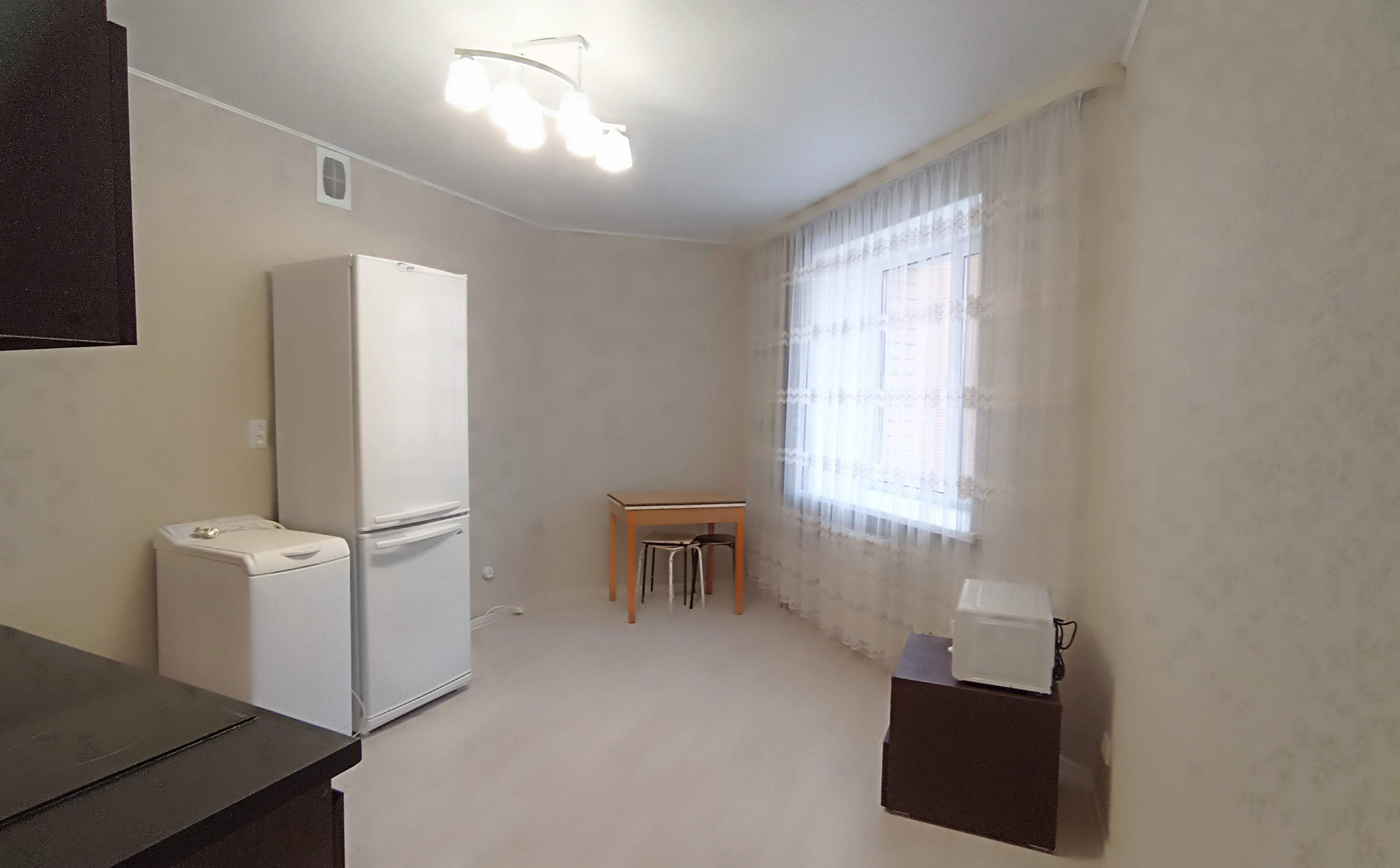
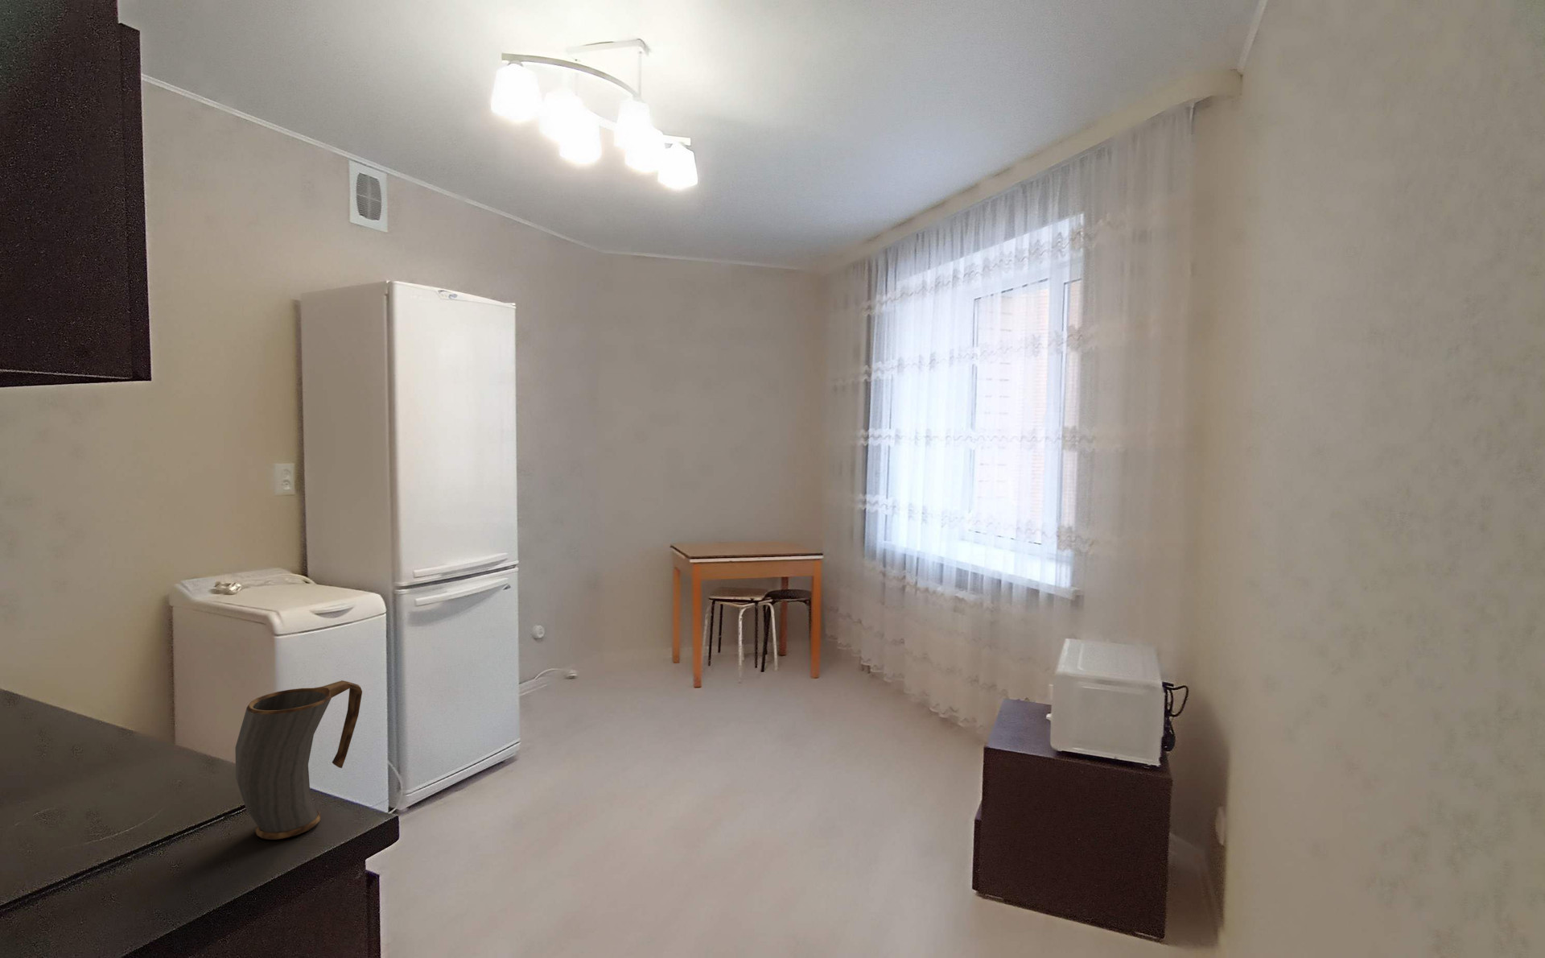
+ mug [234,680,363,841]
